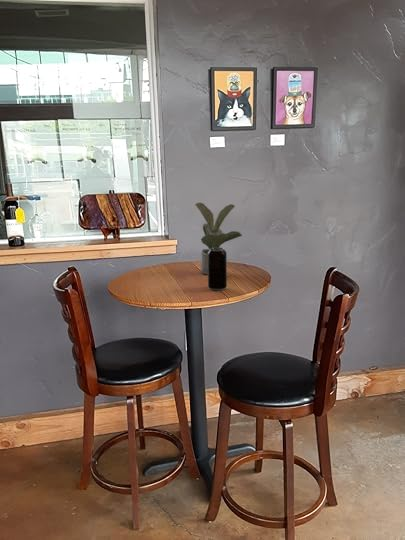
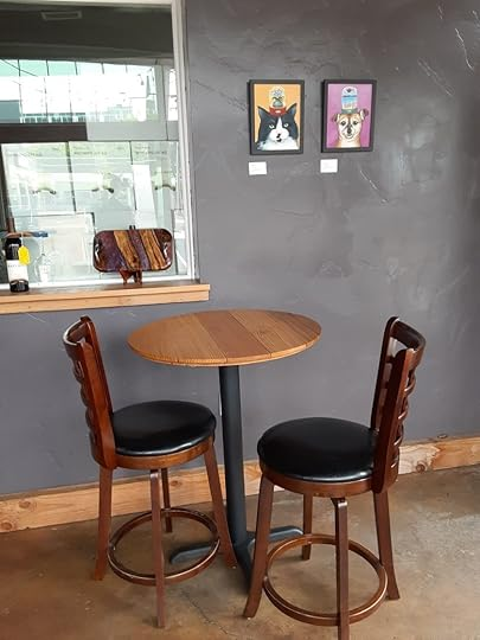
- potted plant [194,202,243,275]
- beverage can [207,247,228,292]
